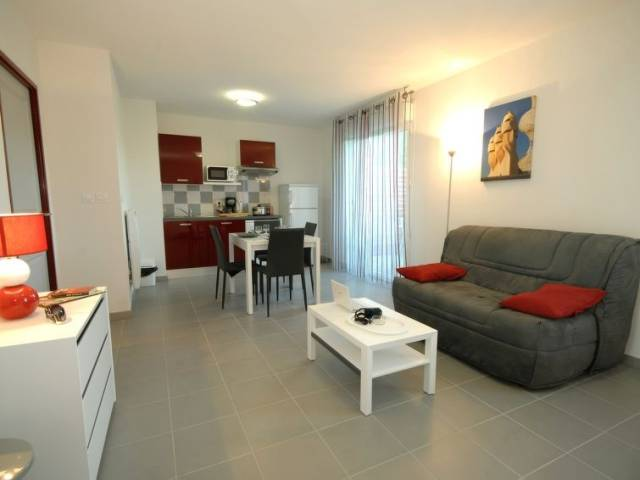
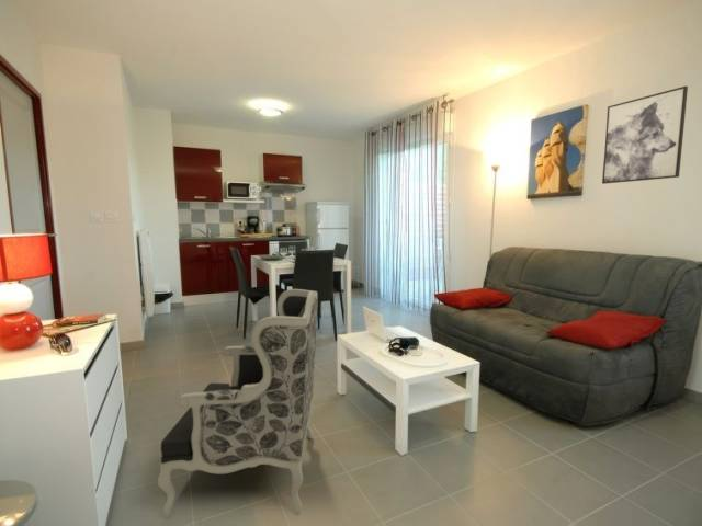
+ armchair [157,288,319,519]
+ wall art [601,85,689,185]
